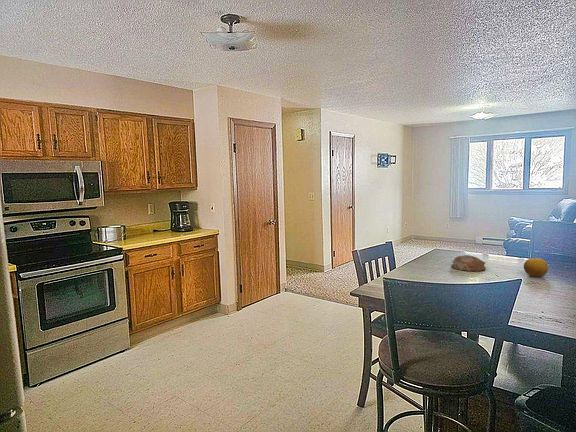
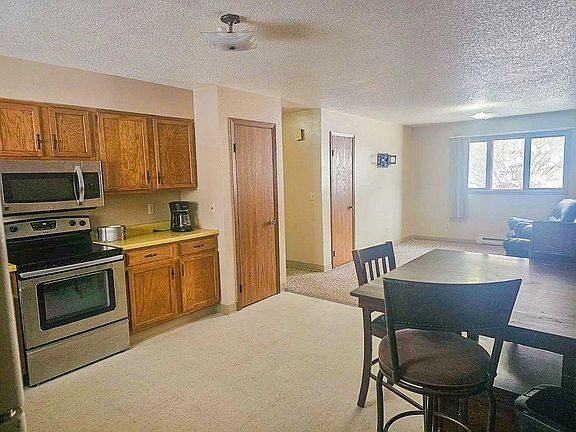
- bowl [451,254,487,272]
- fruit [523,257,549,278]
